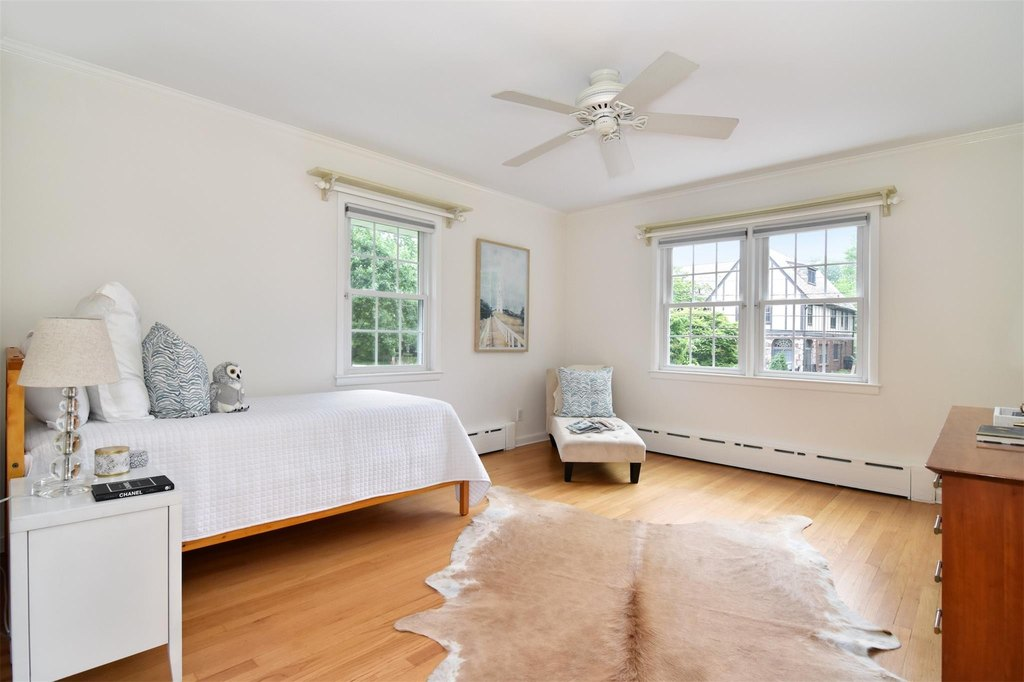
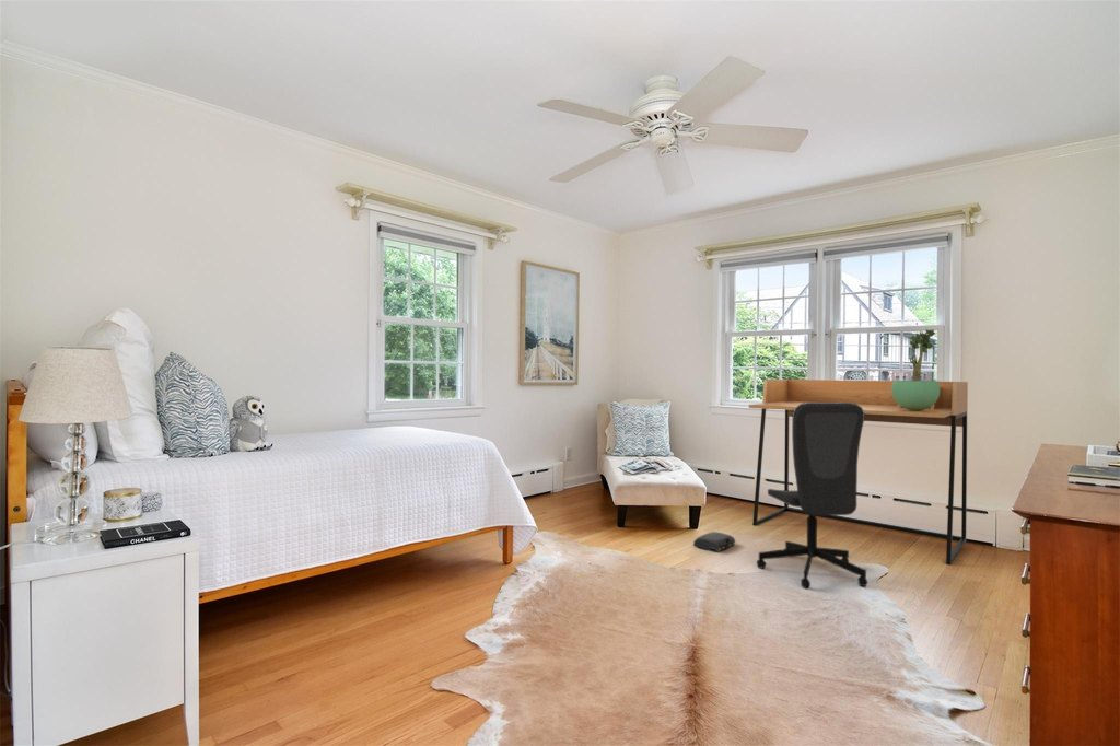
+ potted plant [891,328,940,410]
+ desk [748,378,969,566]
+ bag [692,531,736,553]
+ office chair [756,403,868,590]
